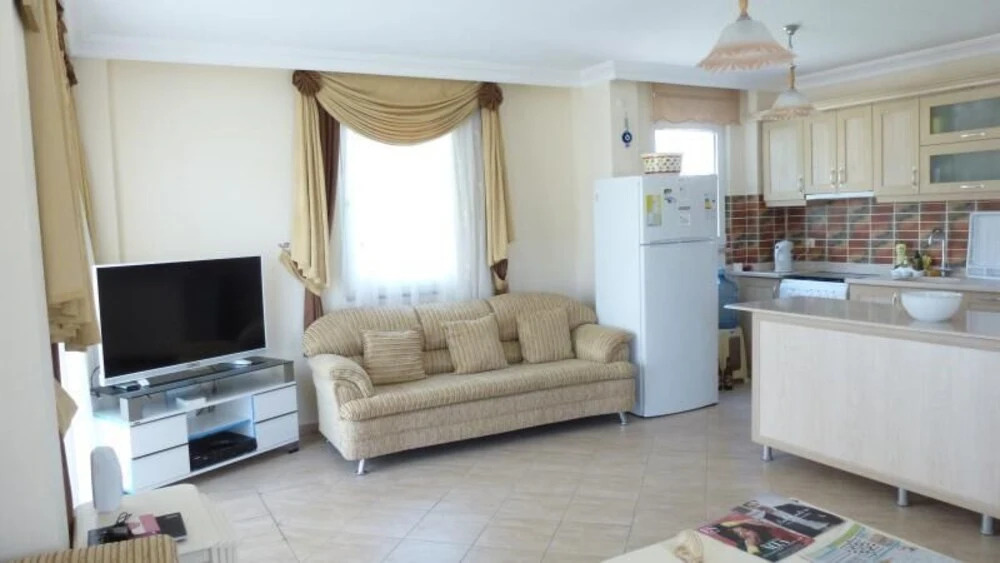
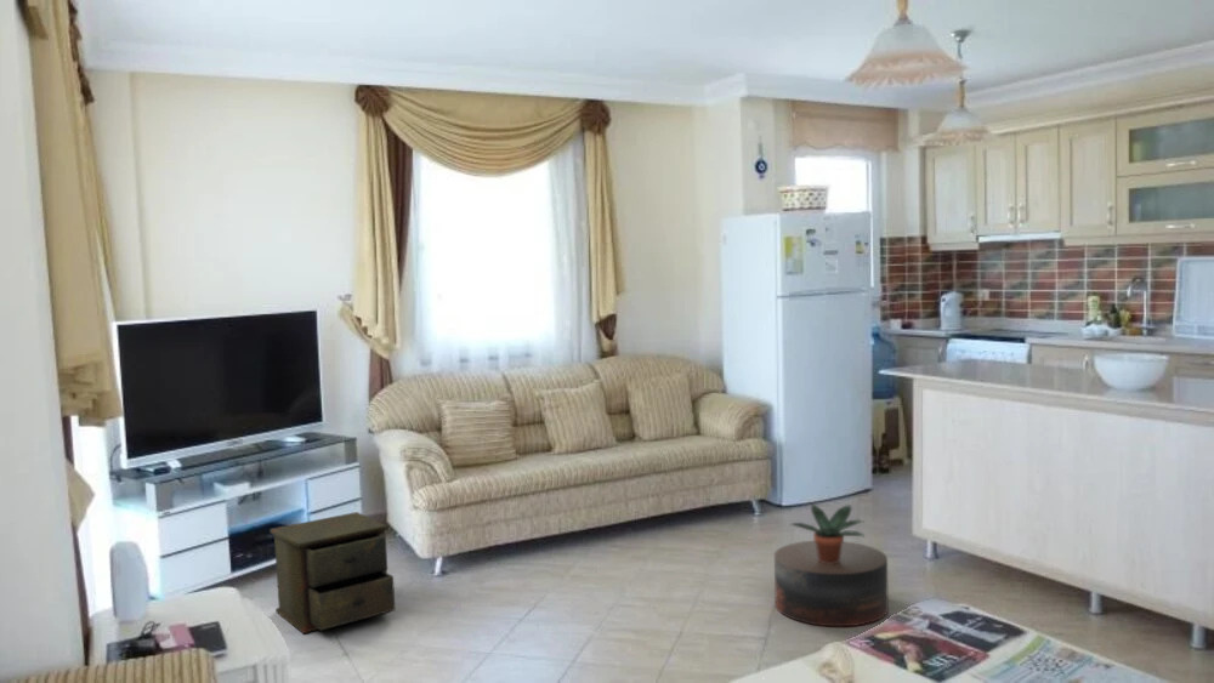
+ nightstand [268,511,396,634]
+ potted plant [789,502,867,564]
+ stool [773,540,890,627]
